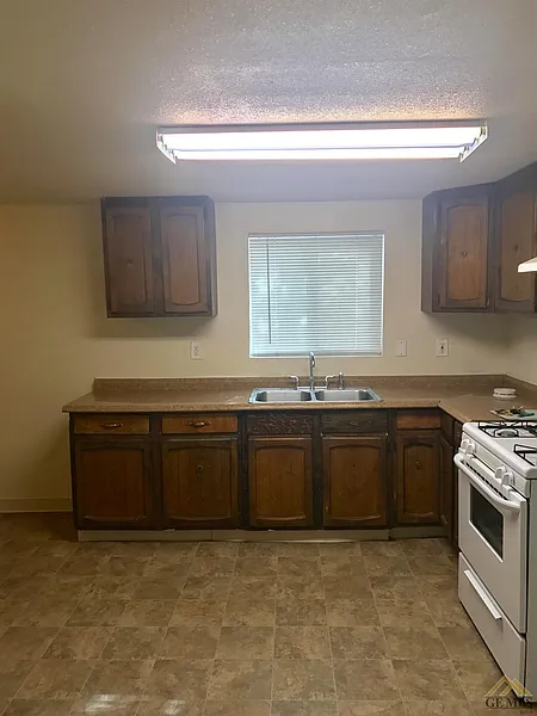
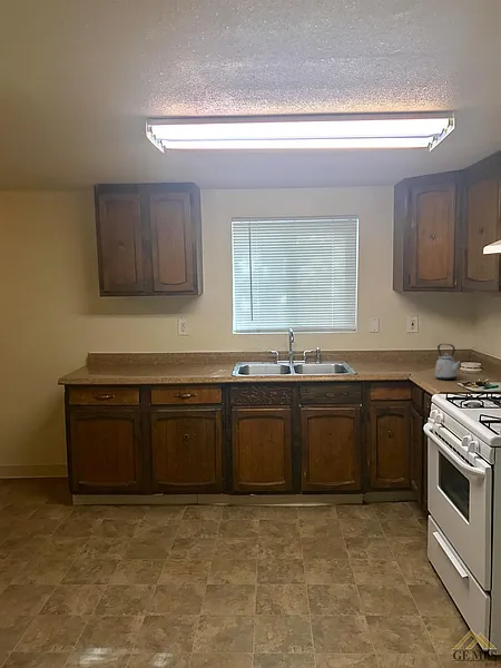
+ kettle [434,343,462,381]
